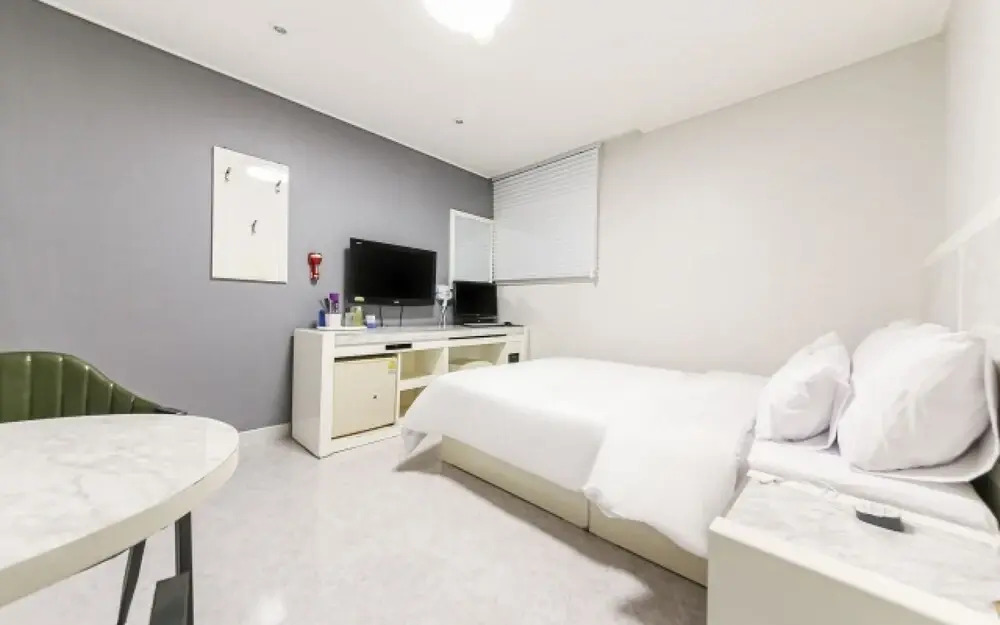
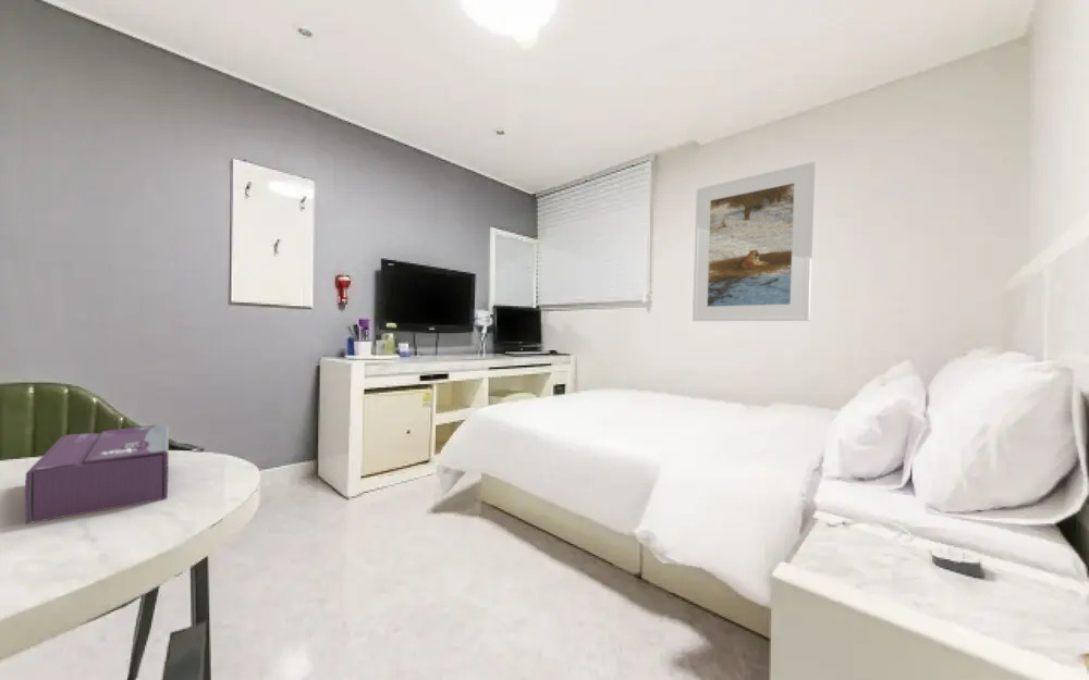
+ tissue box [24,422,170,526]
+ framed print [692,161,816,322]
